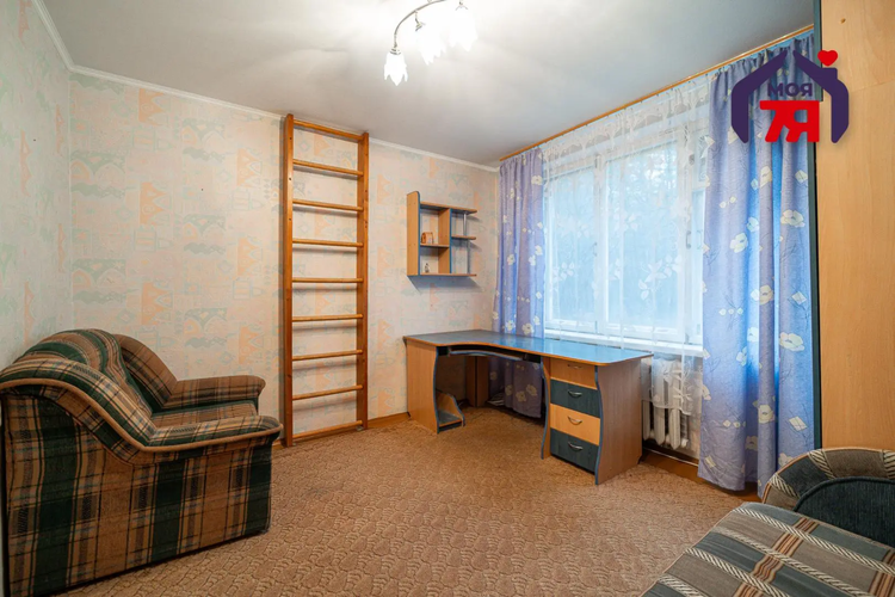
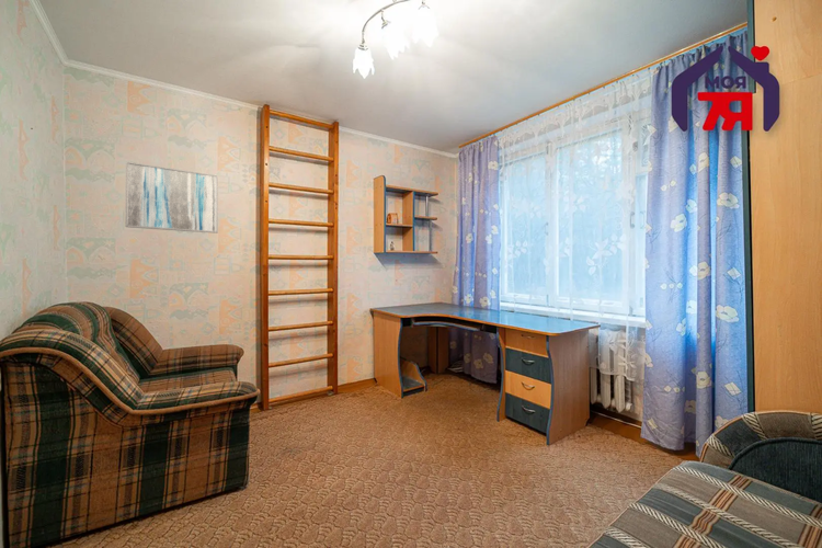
+ wall art [124,160,219,235]
